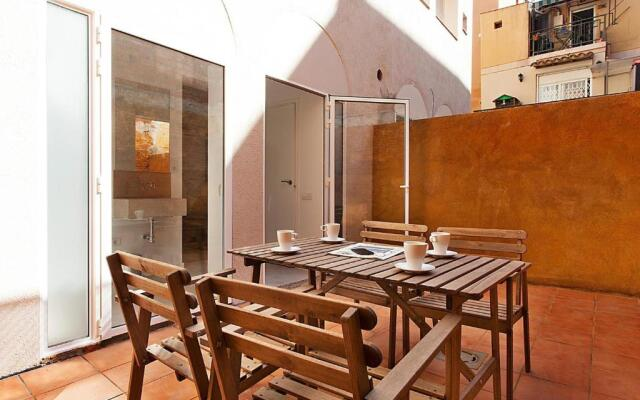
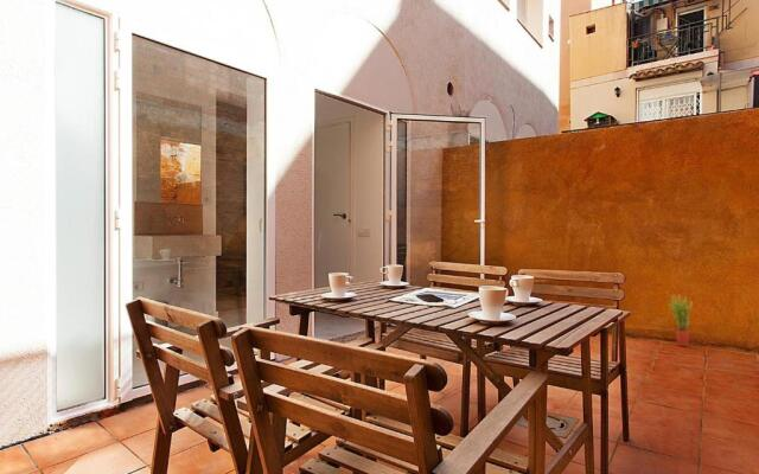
+ potted plant [666,294,694,347]
